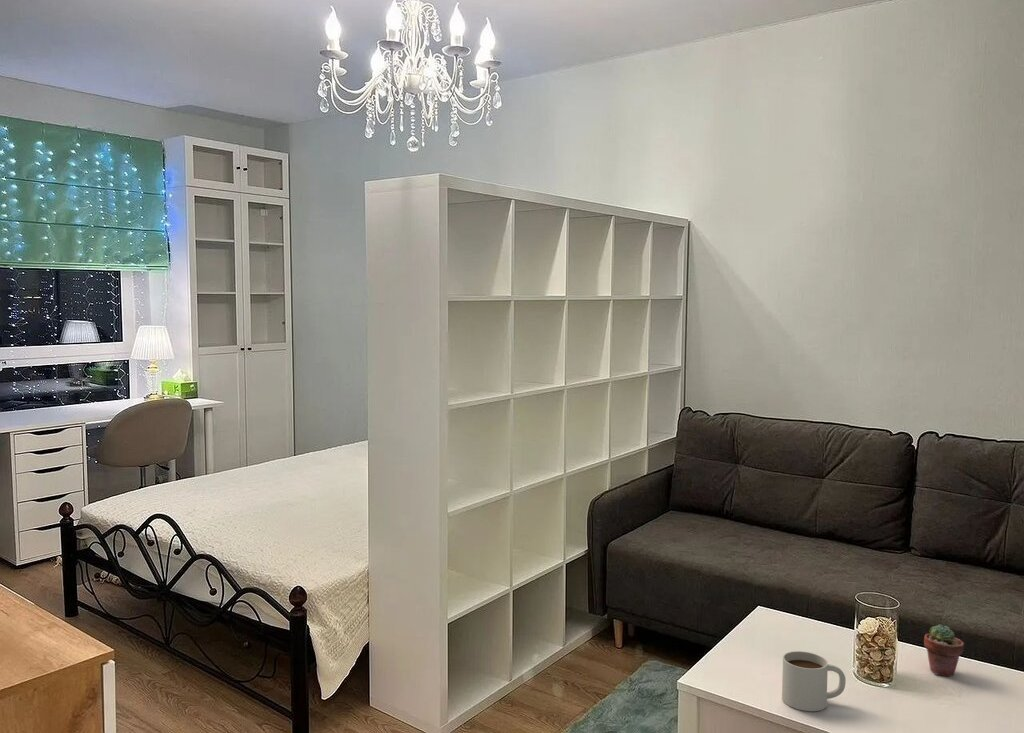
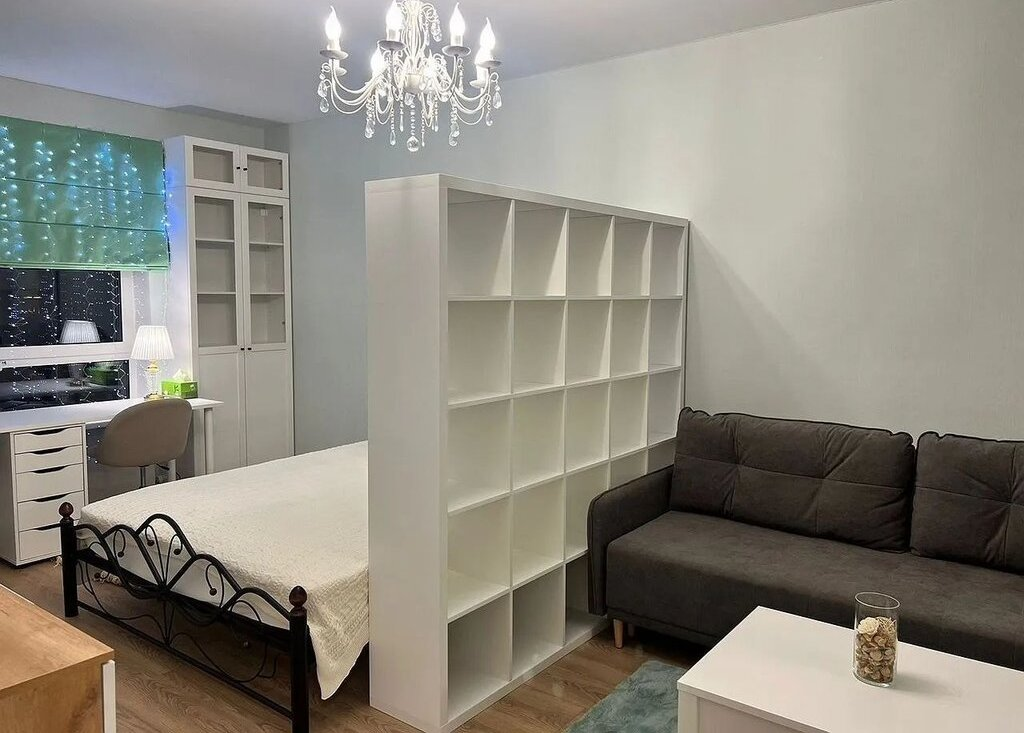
- potted succulent [923,623,965,677]
- mug [781,650,847,712]
